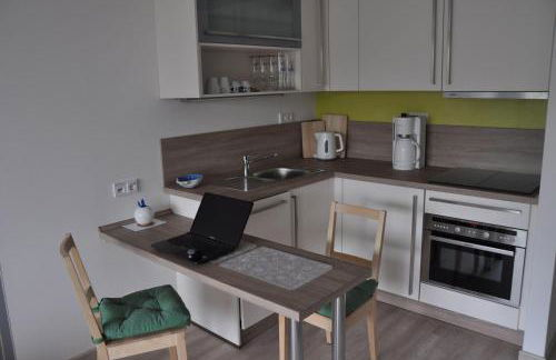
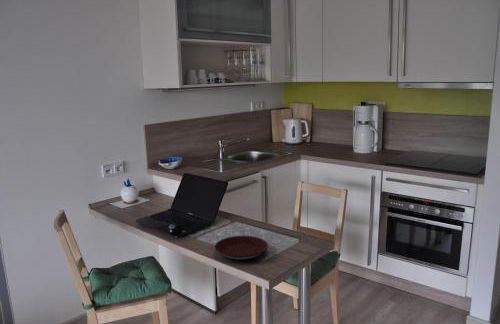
+ plate [214,235,269,261]
